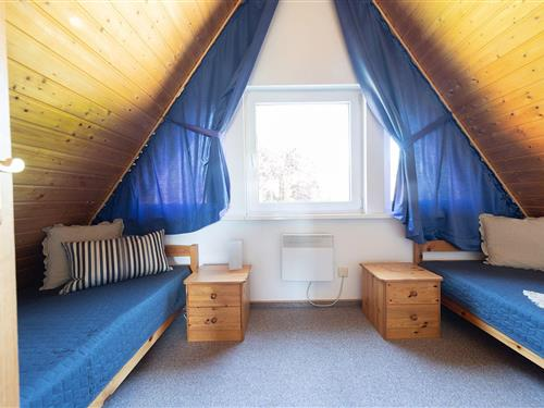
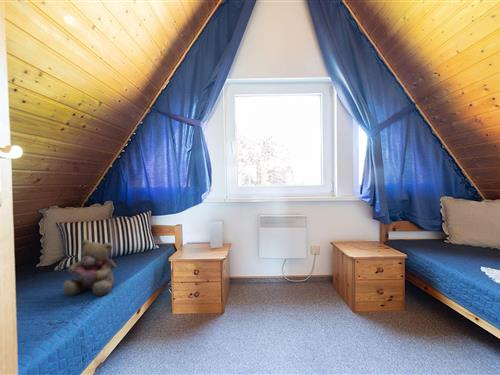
+ teddy bear [62,238,118,297]
